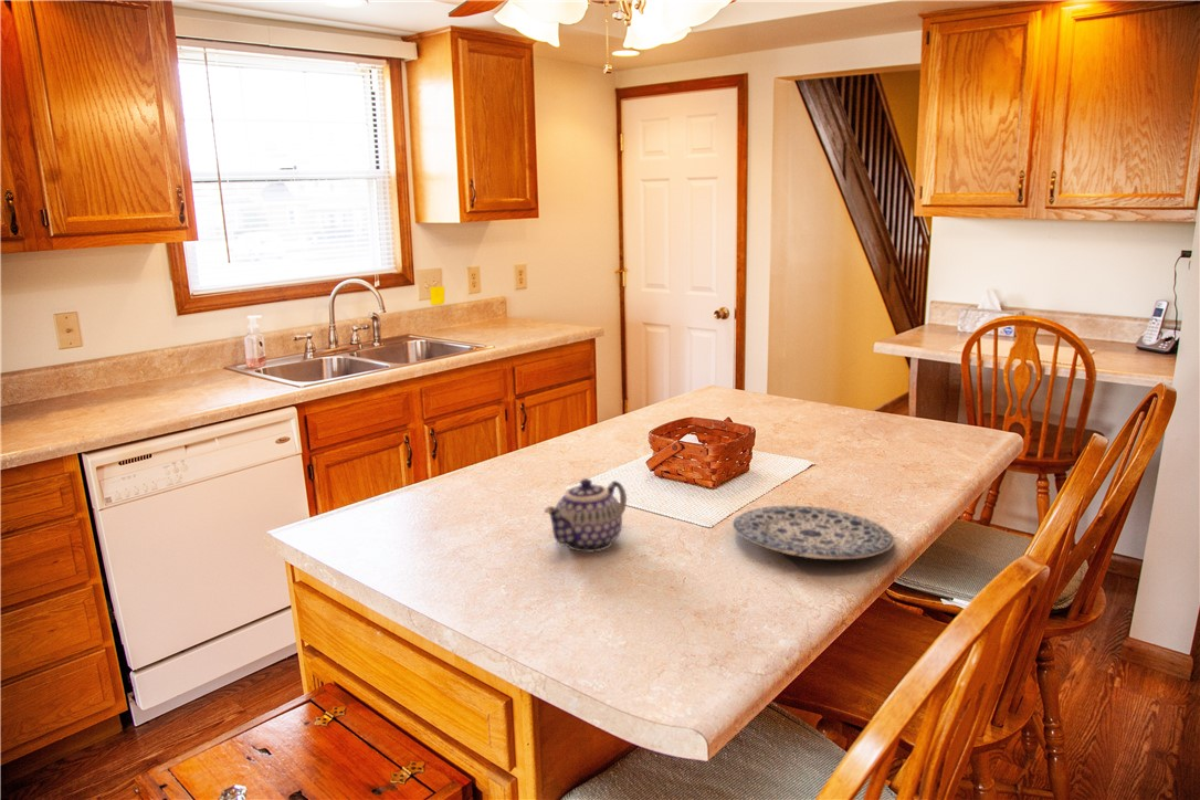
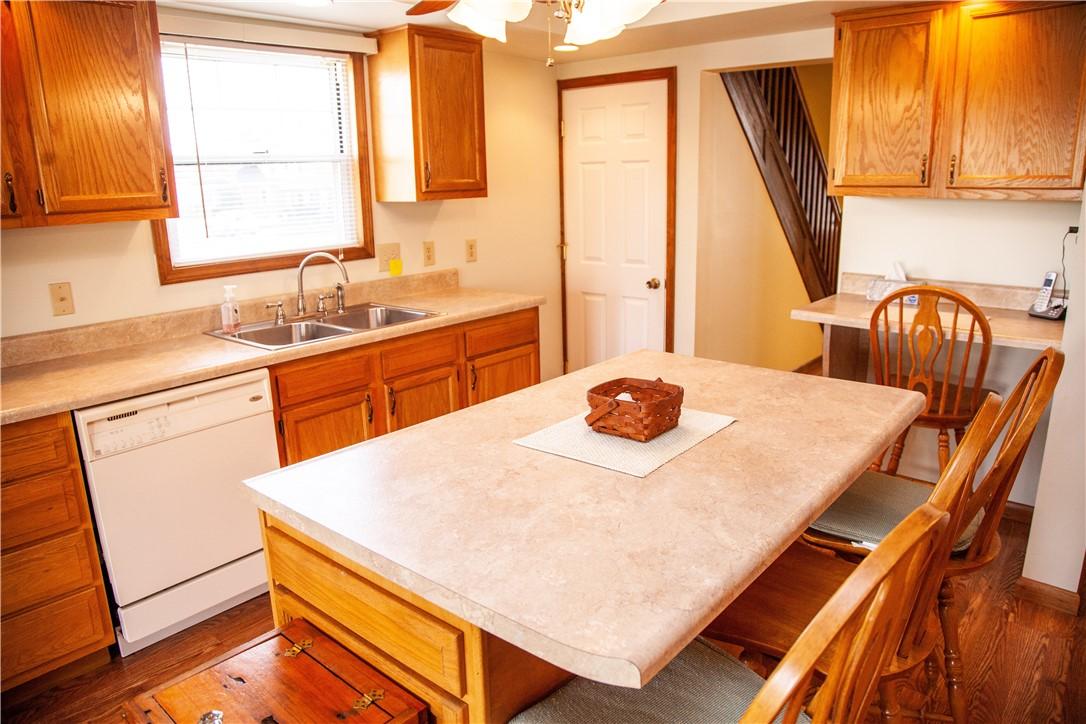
- teapot [544,477,628,552]
- plate [731,505,895,560]
